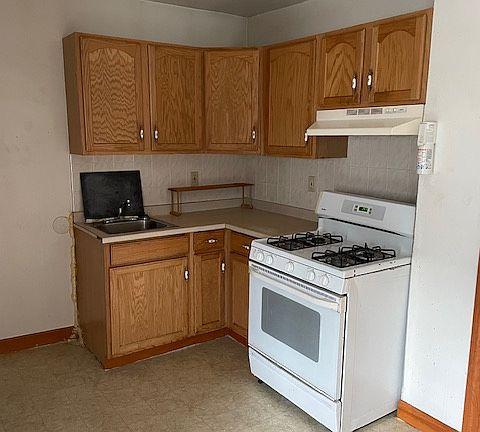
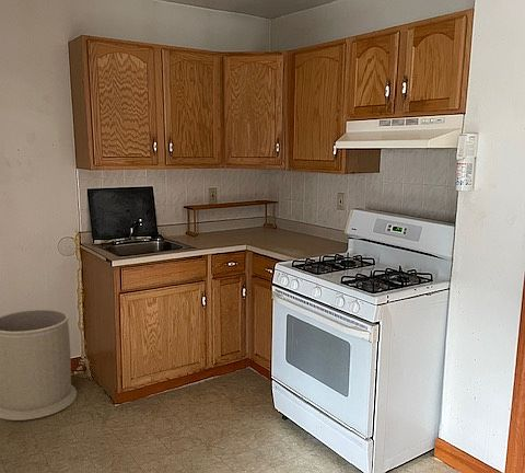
+ trash can [0,309,78,422]
